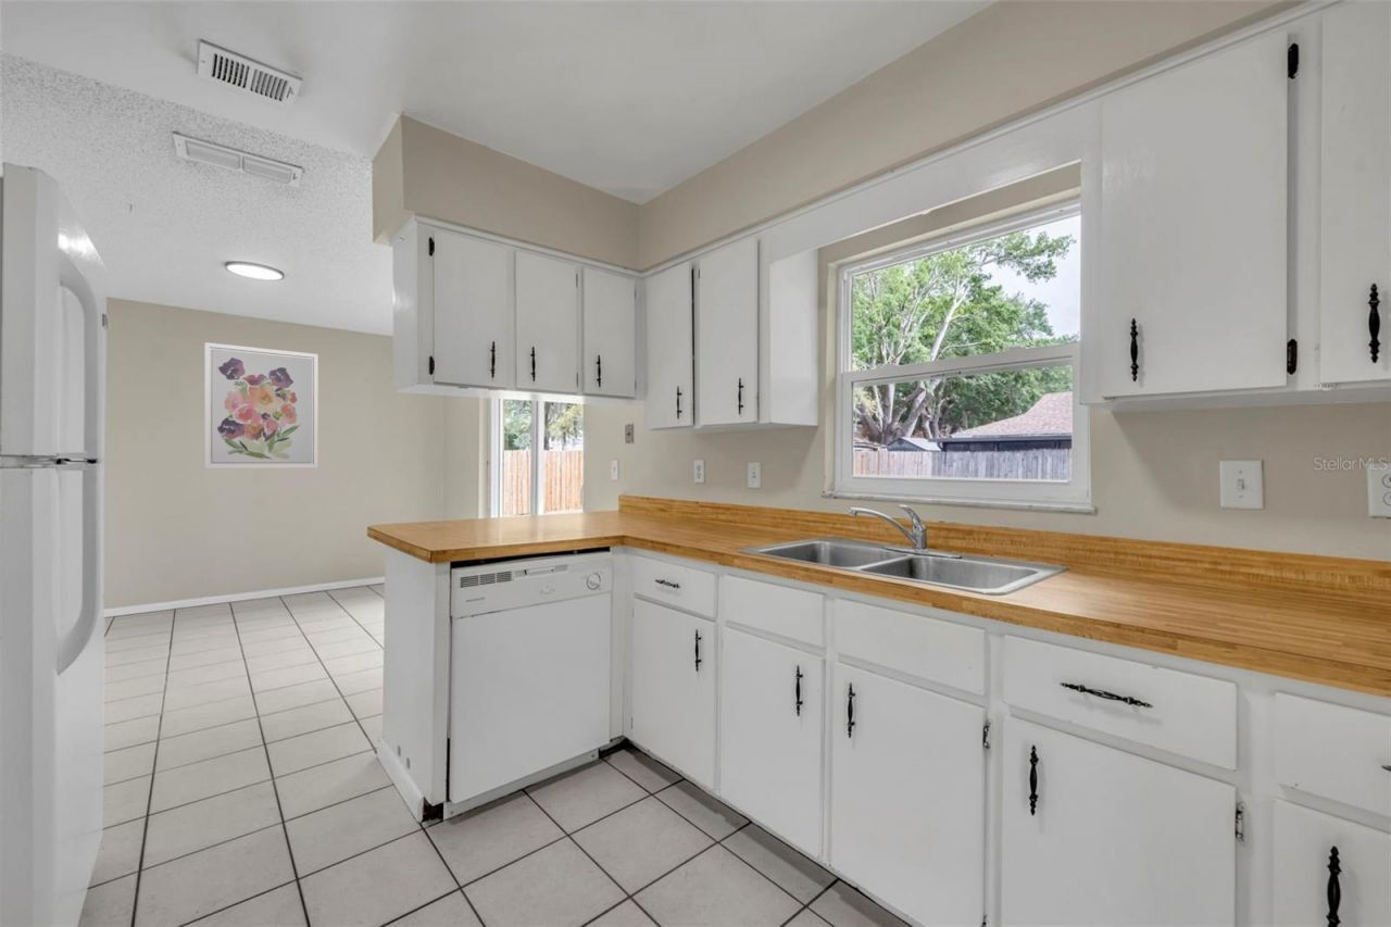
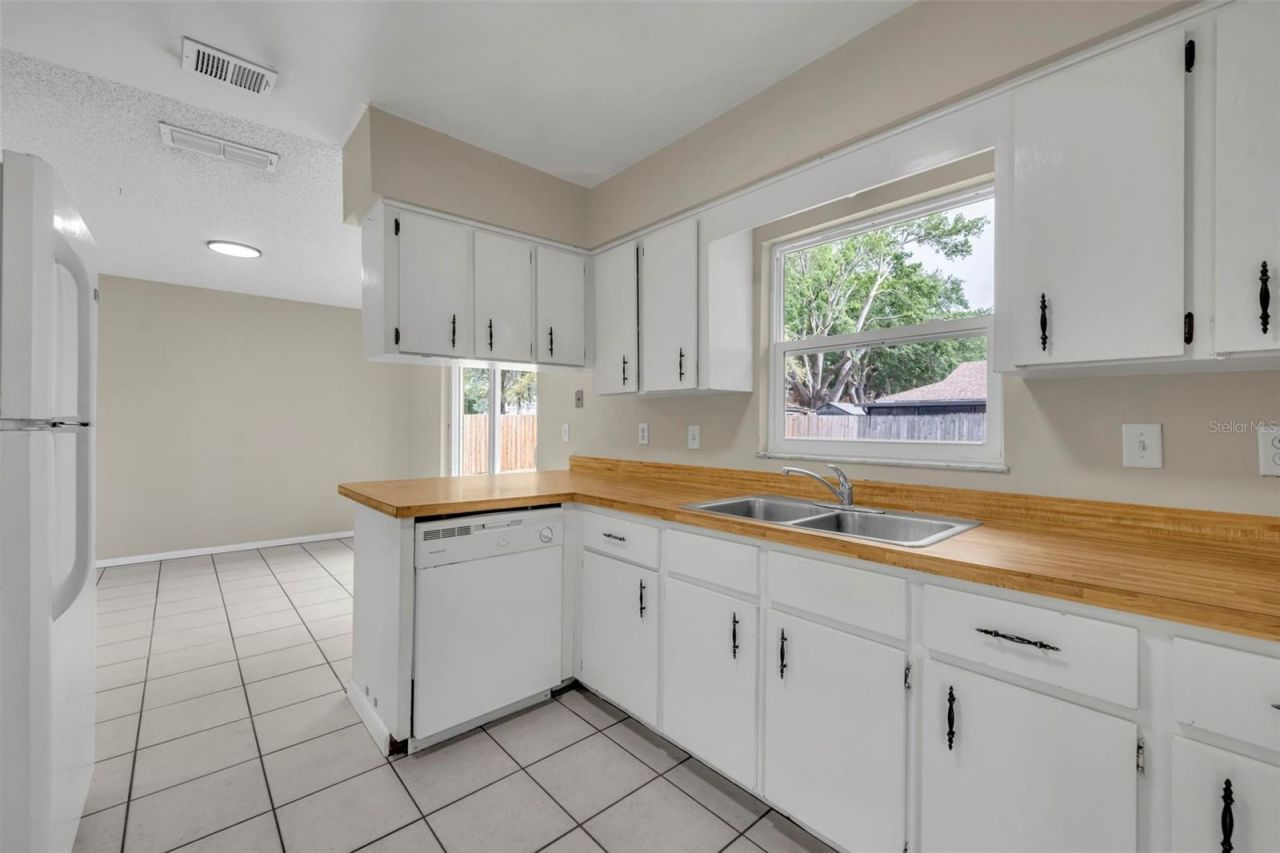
- wall art [203,341,319,469]
